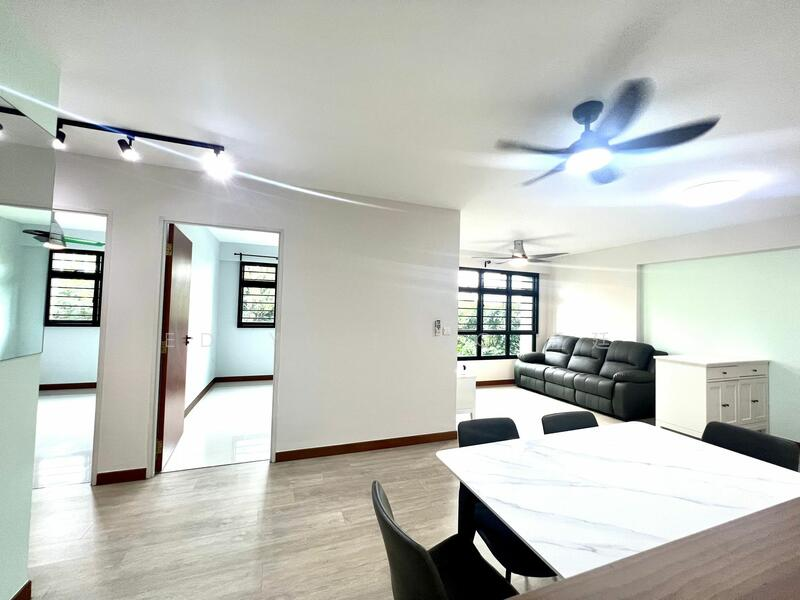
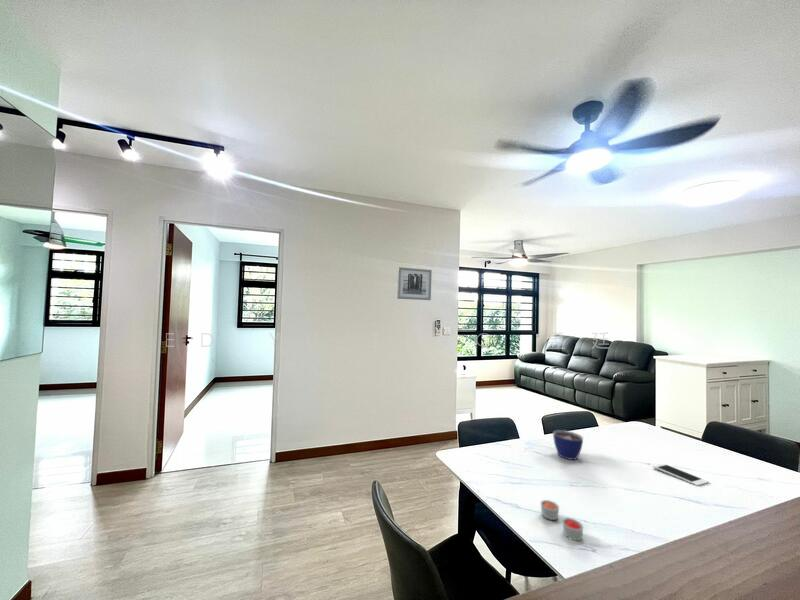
+ wall art [396,266,433,301]
+ candle [540,499,584,542]
+ cup [552,429,584,461]
+ cell phone [652,463,710,487]
